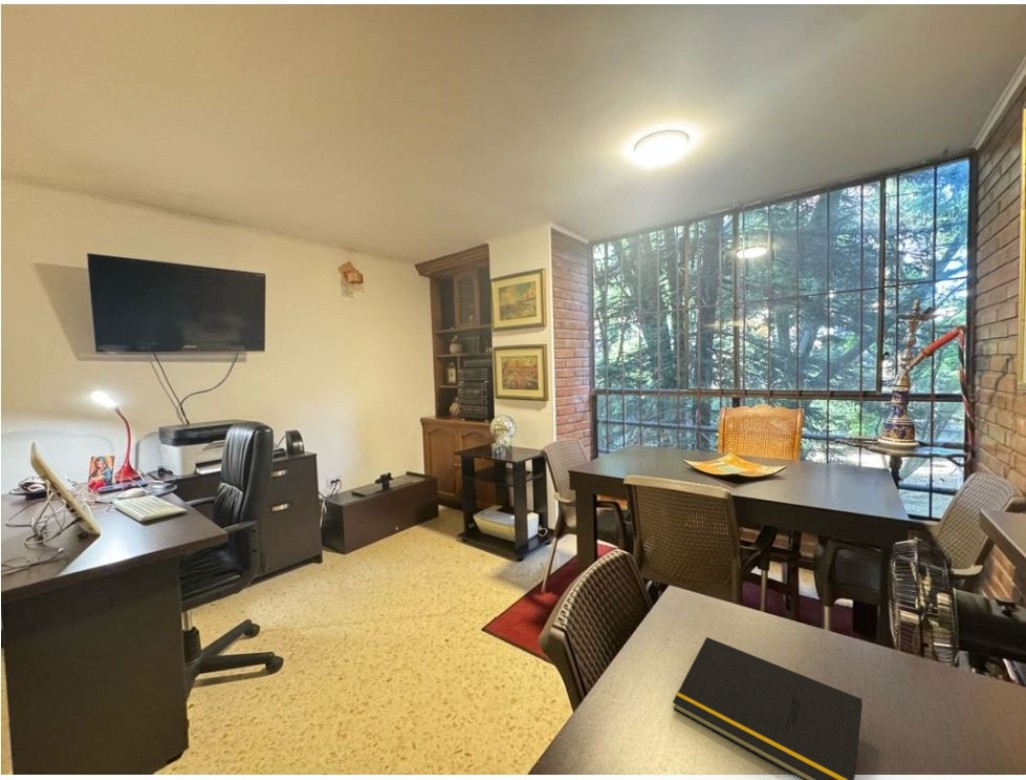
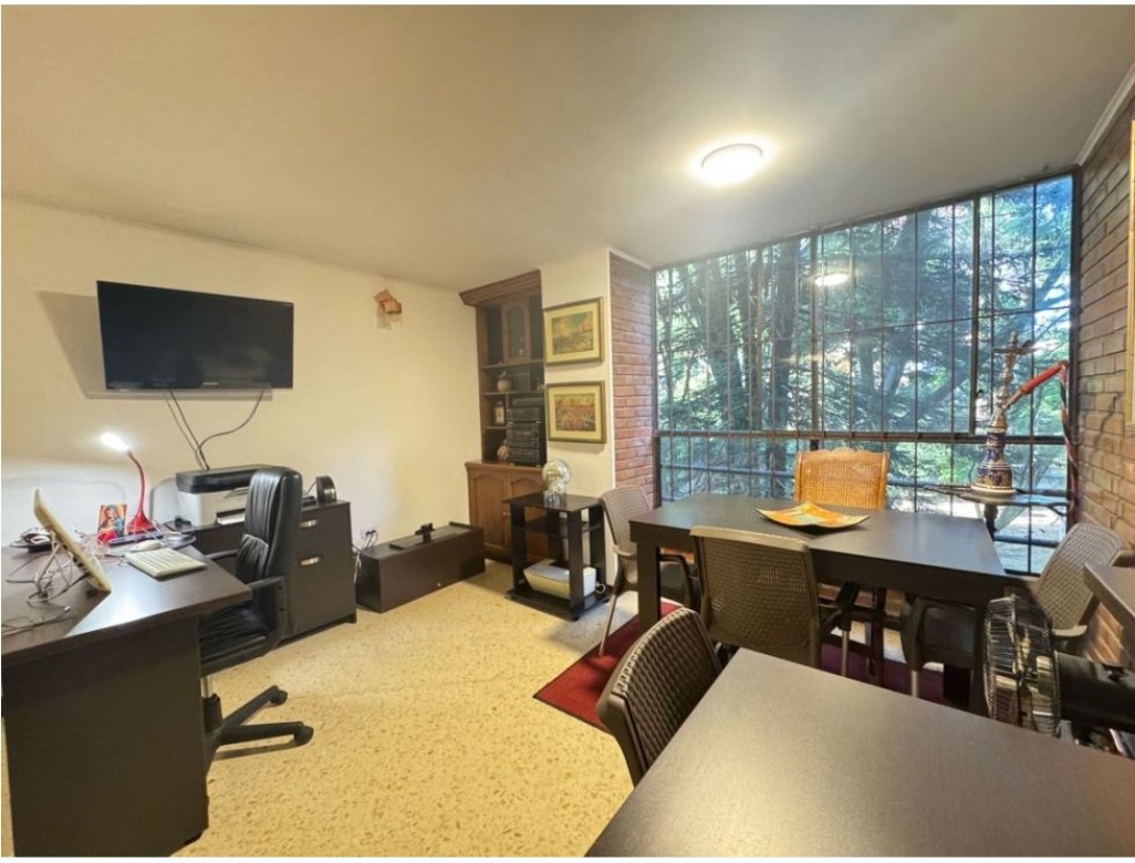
- notepad [672,636,863,780]
